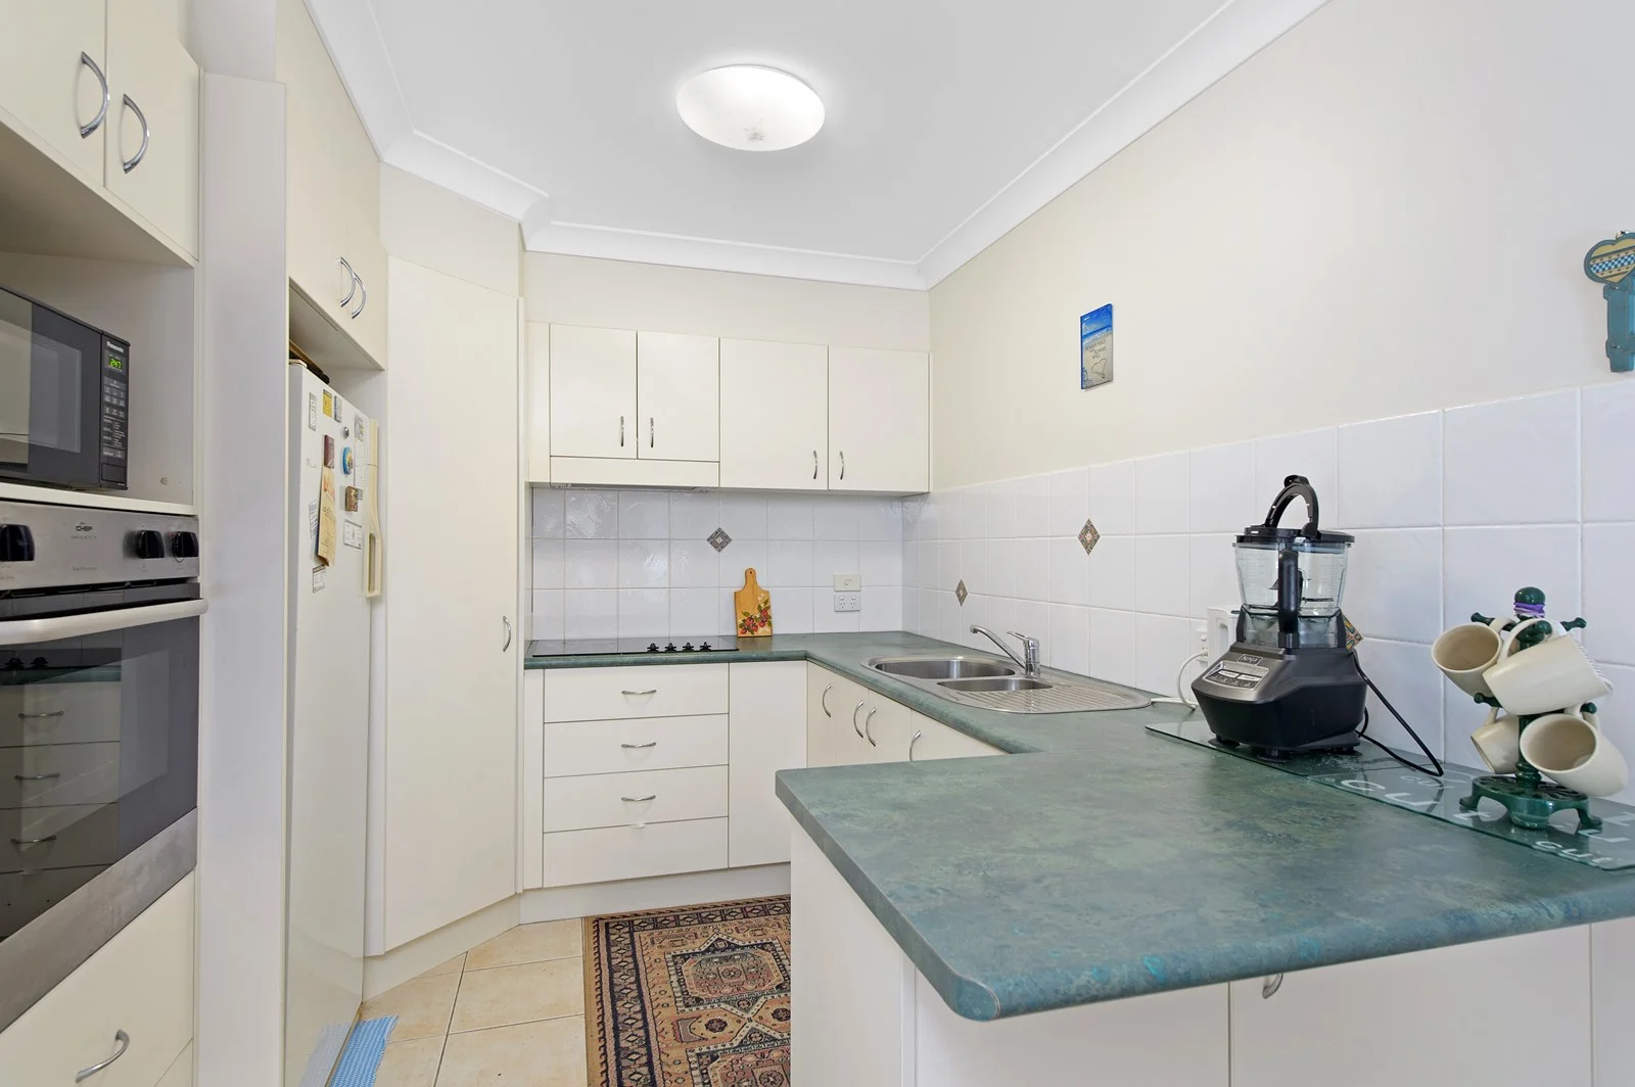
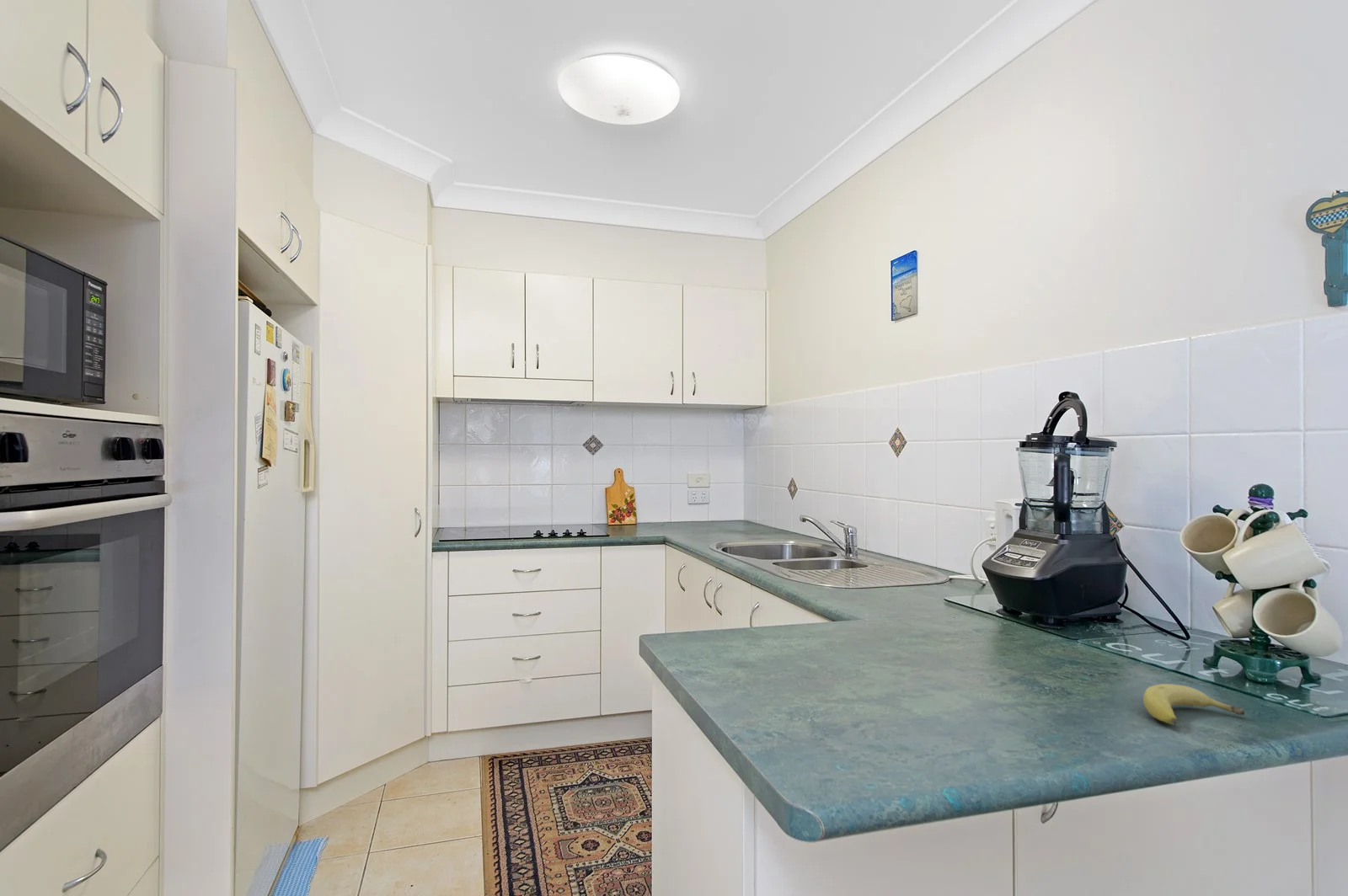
+ fruit [1142,683,1245,725]
